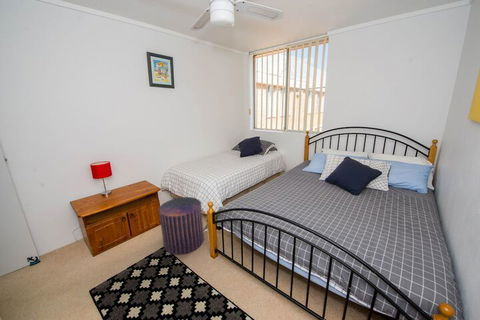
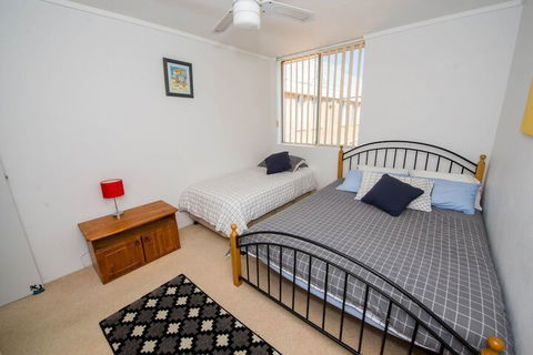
- pouf [158,196,205,256]
